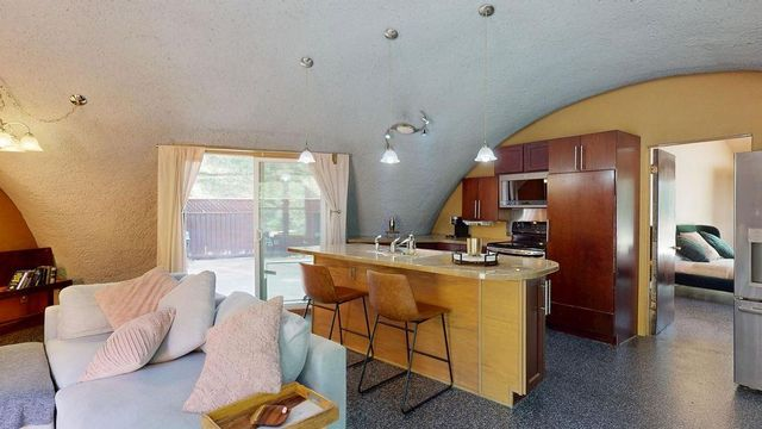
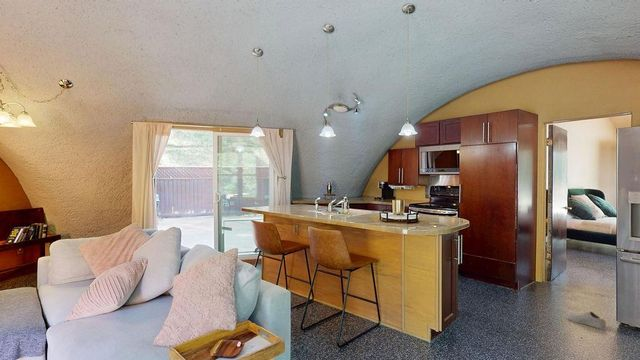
+ shoe [567,310,607,330]
